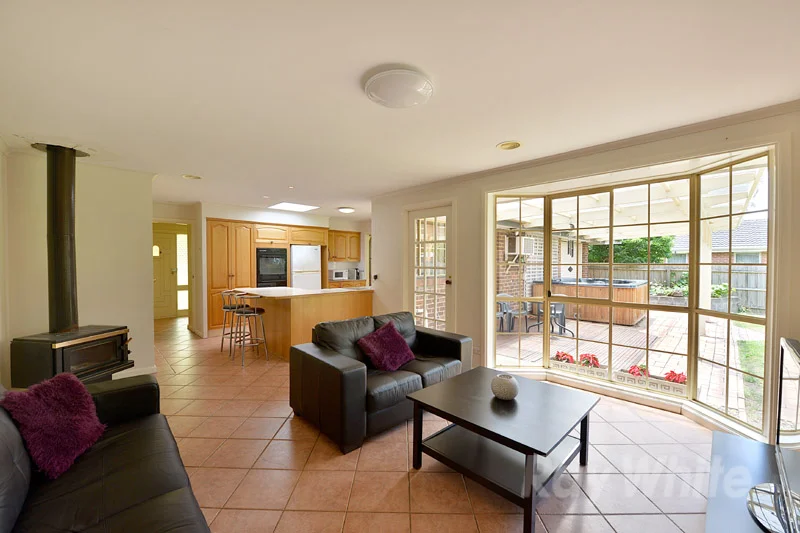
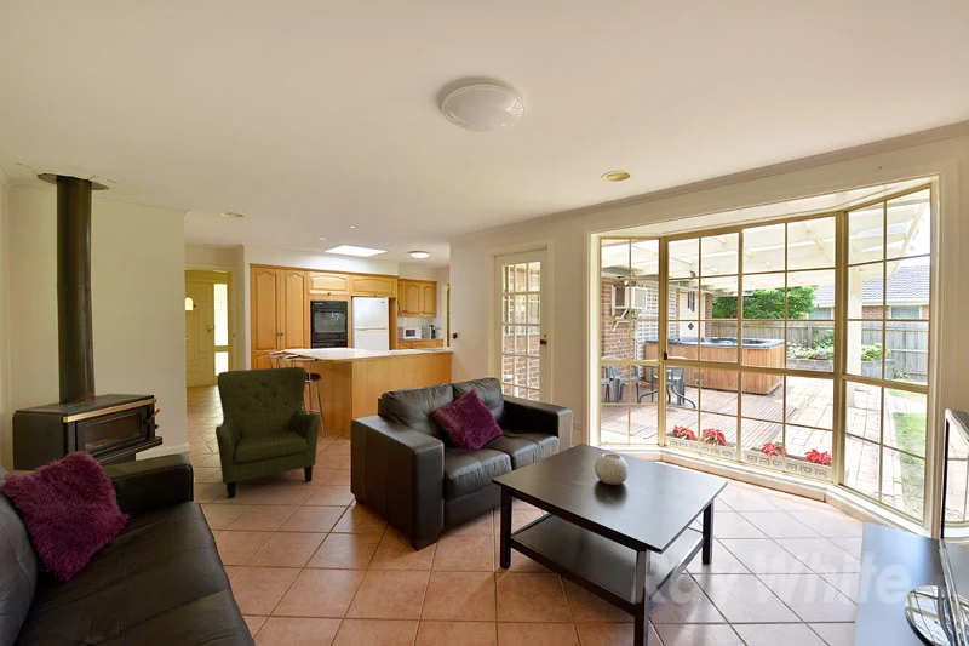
+ armchair [214,366,321,499]
